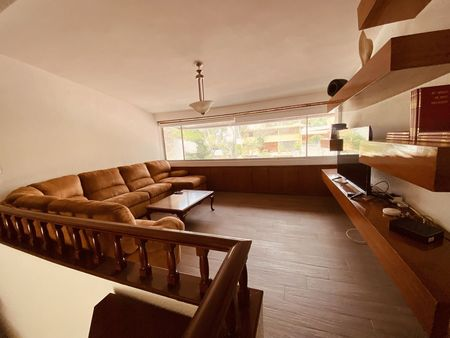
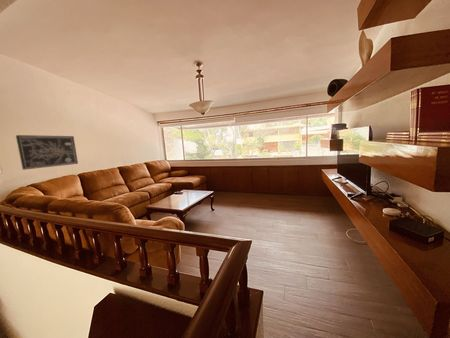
+ wall art [15,134,79,171]
